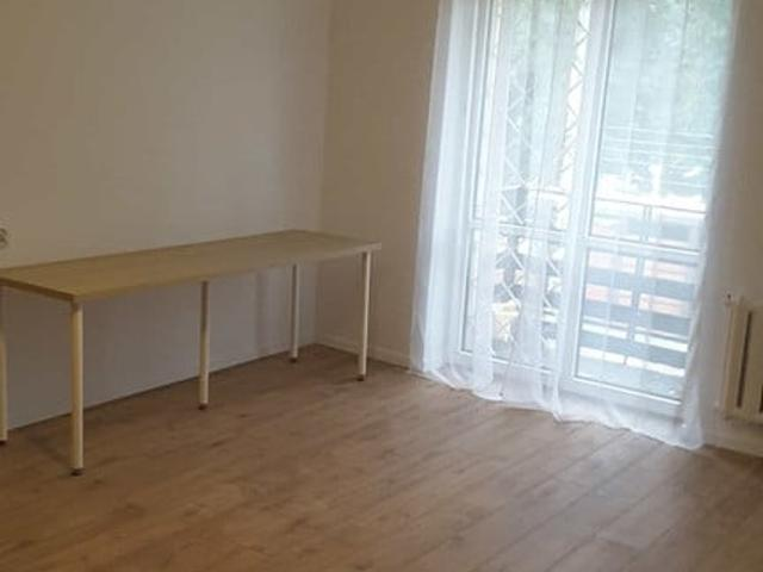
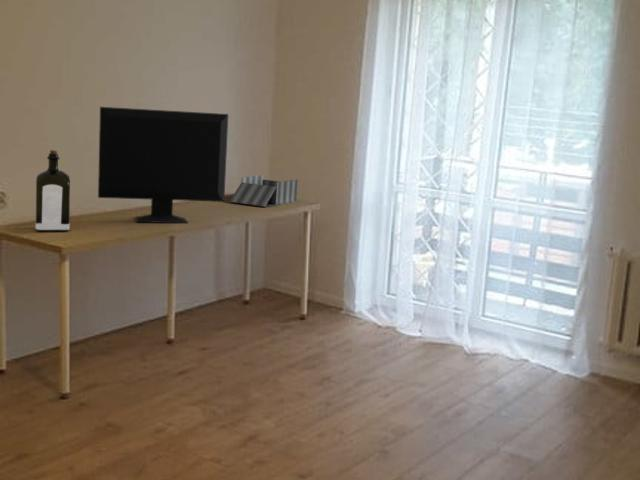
+ liquor [35,149,71,233]
+ desk organizer [229,174,299,208]
+ monitor [97,106,229,224]
